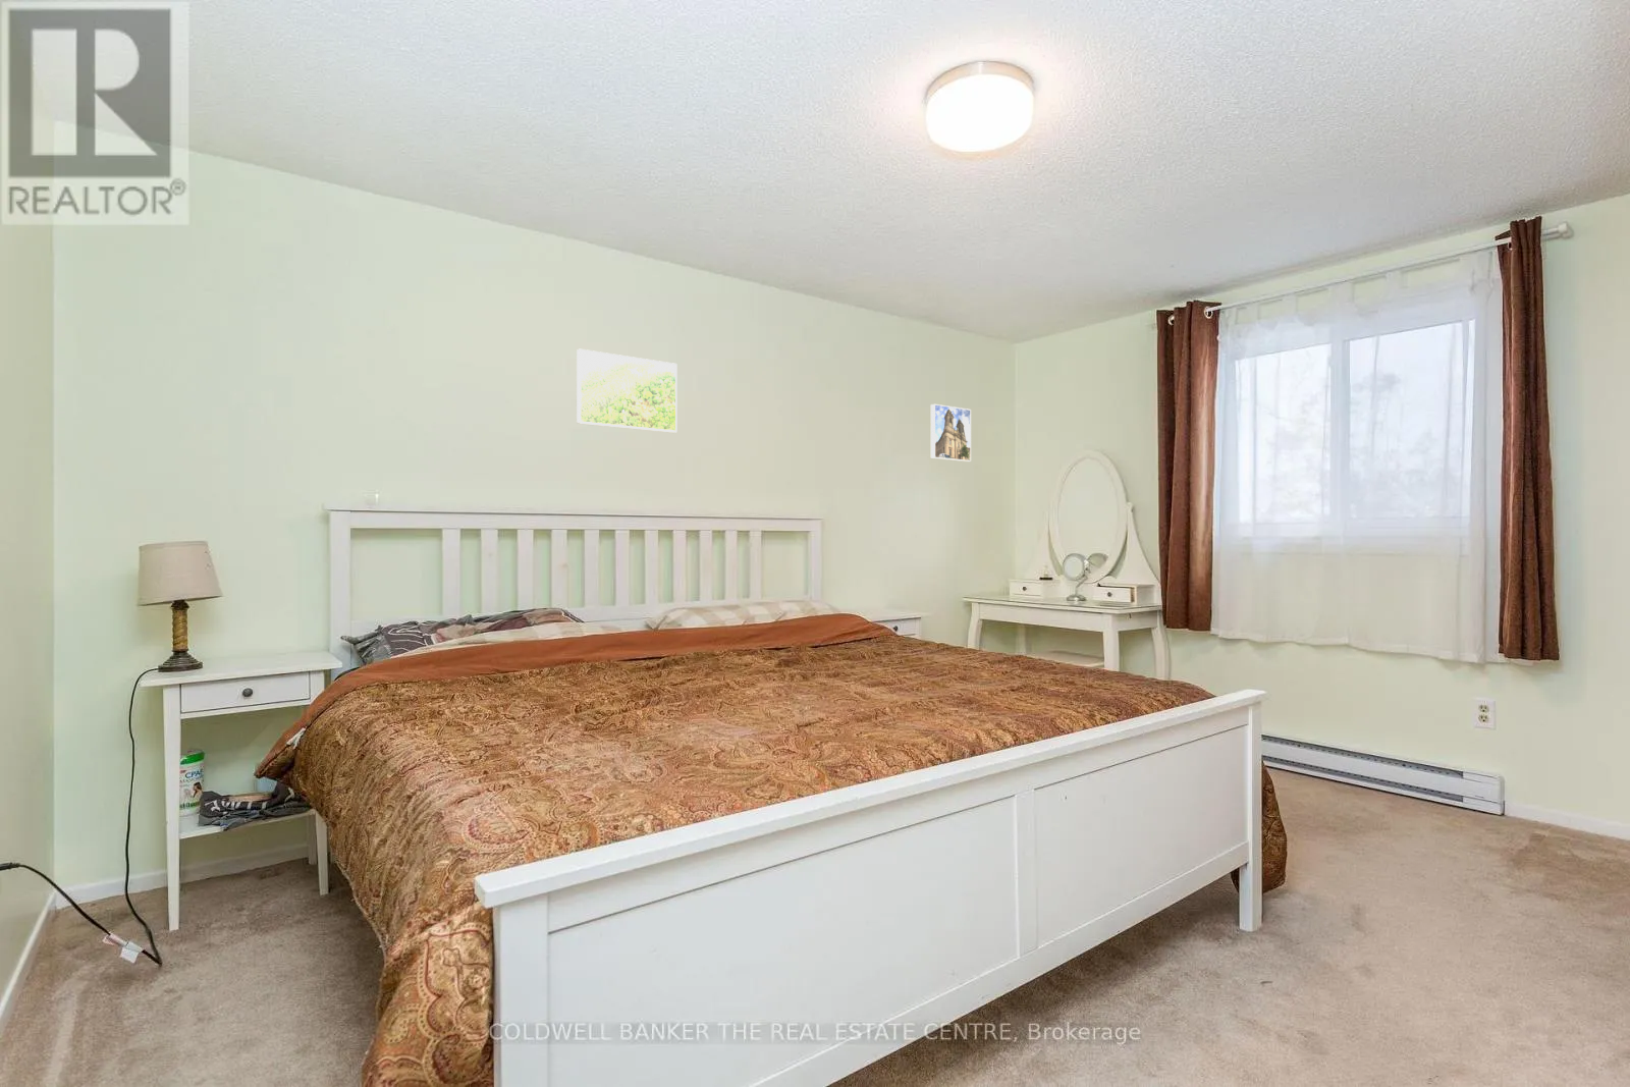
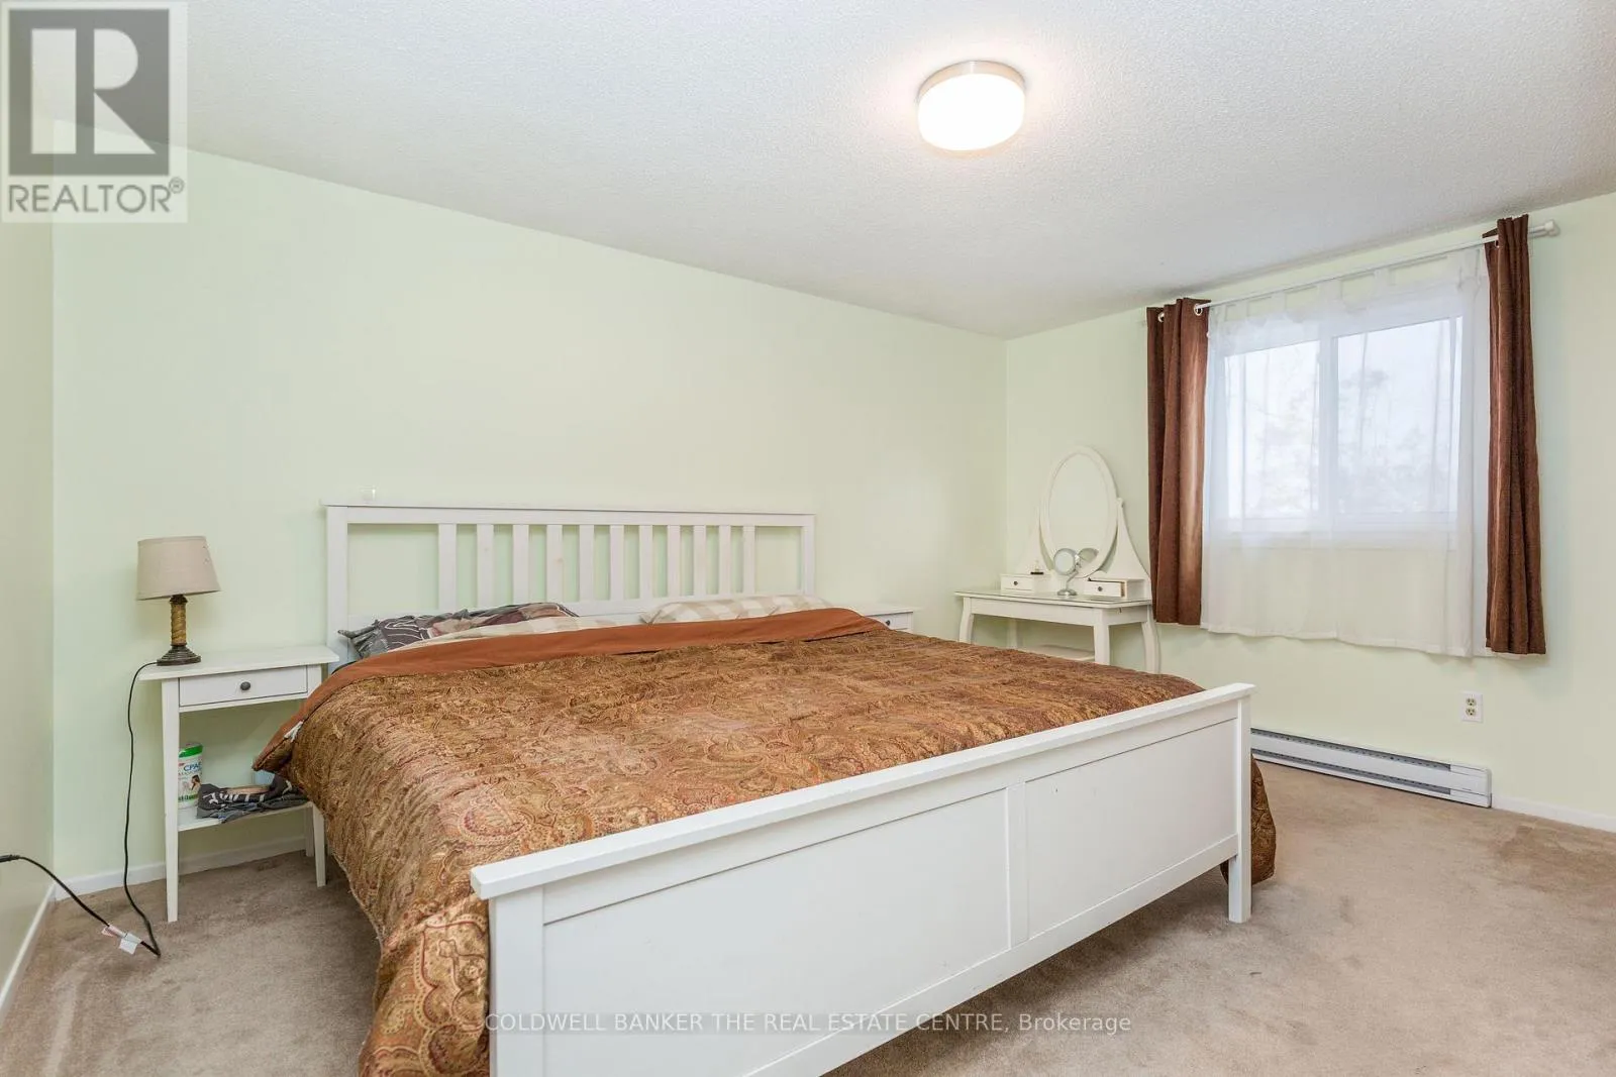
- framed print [930,404,971,462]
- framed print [576,348,678,434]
